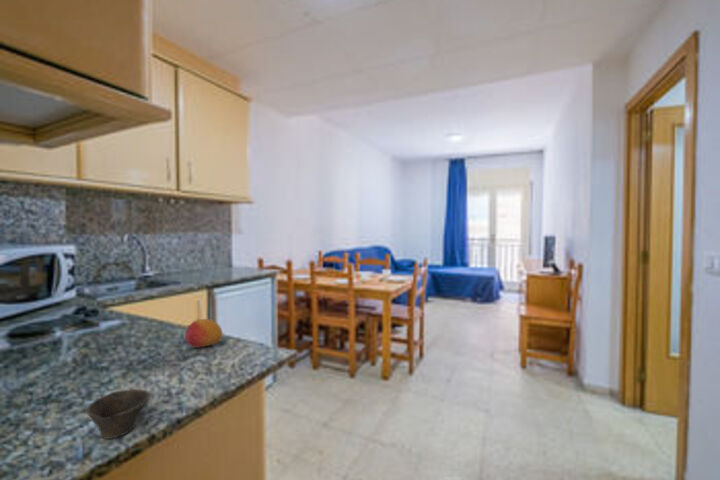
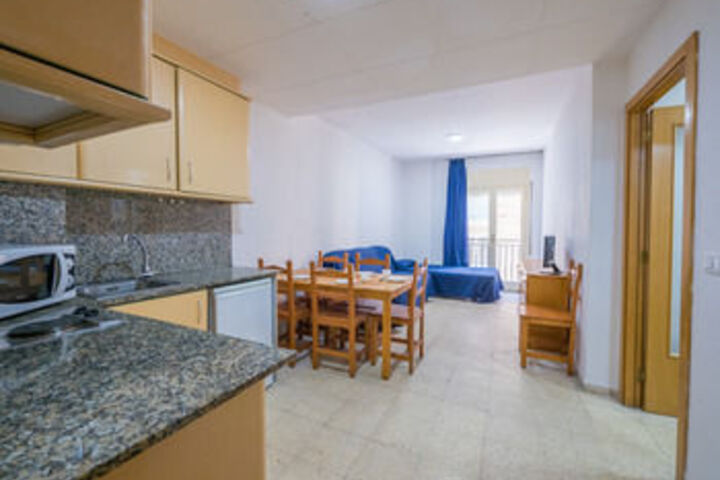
- cup [85,388,152,440]
- fruit [184,318,224,348]
